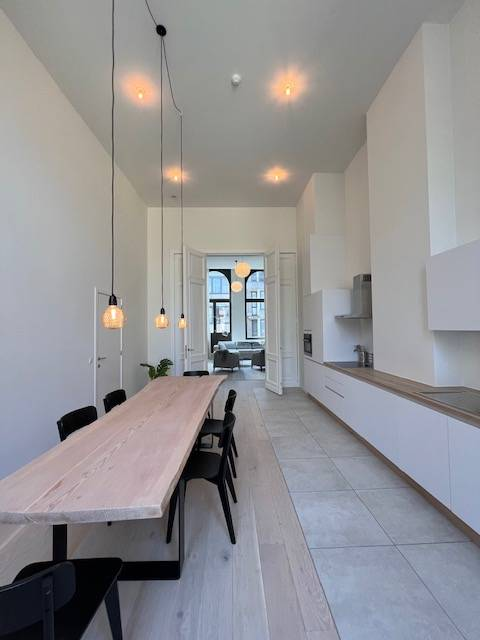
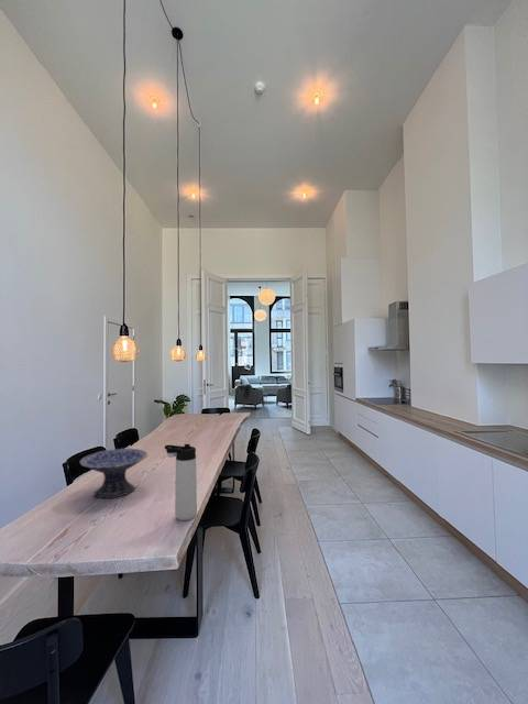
+ thermos bottle [164,443,198,521]
+ decorative bowl [78,448,148,499]
